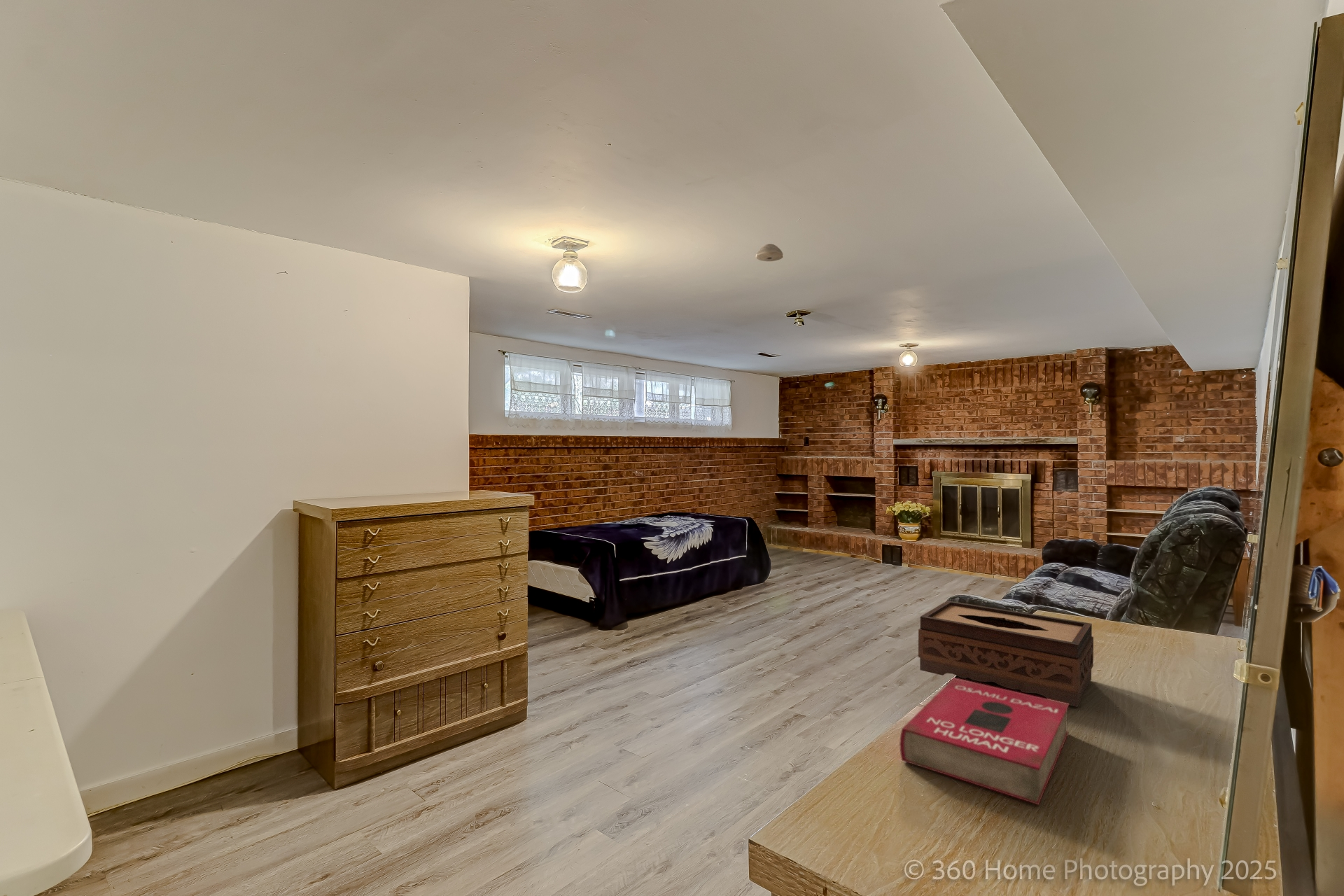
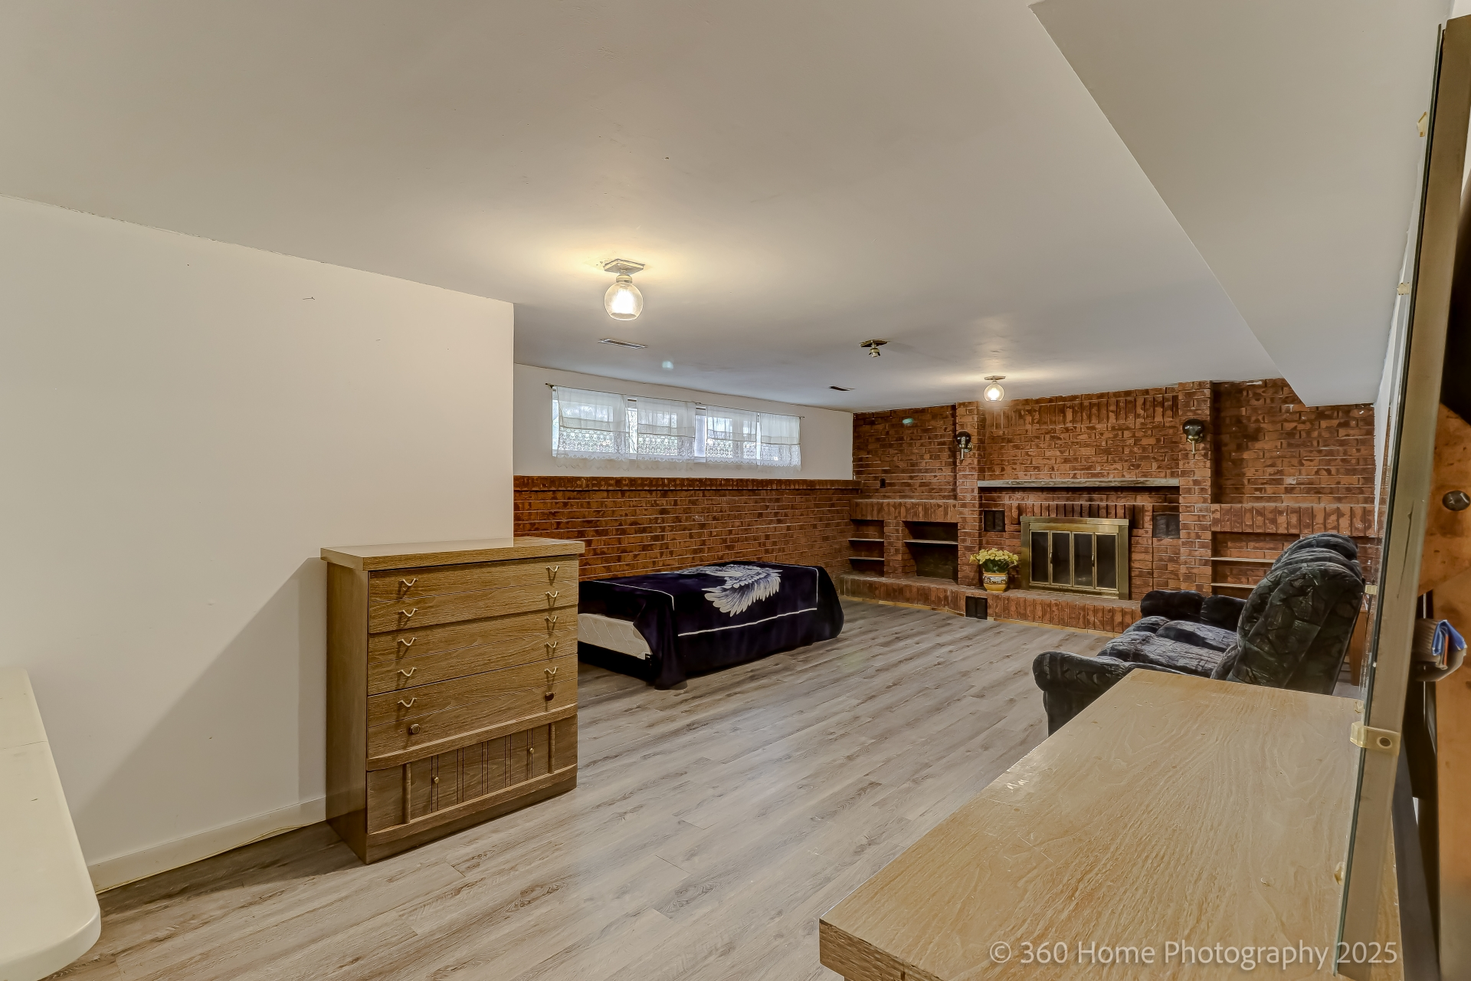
- book [899,677,1070,806]
- tissue box [918,600,1094,708]
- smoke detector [755,244,784,262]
